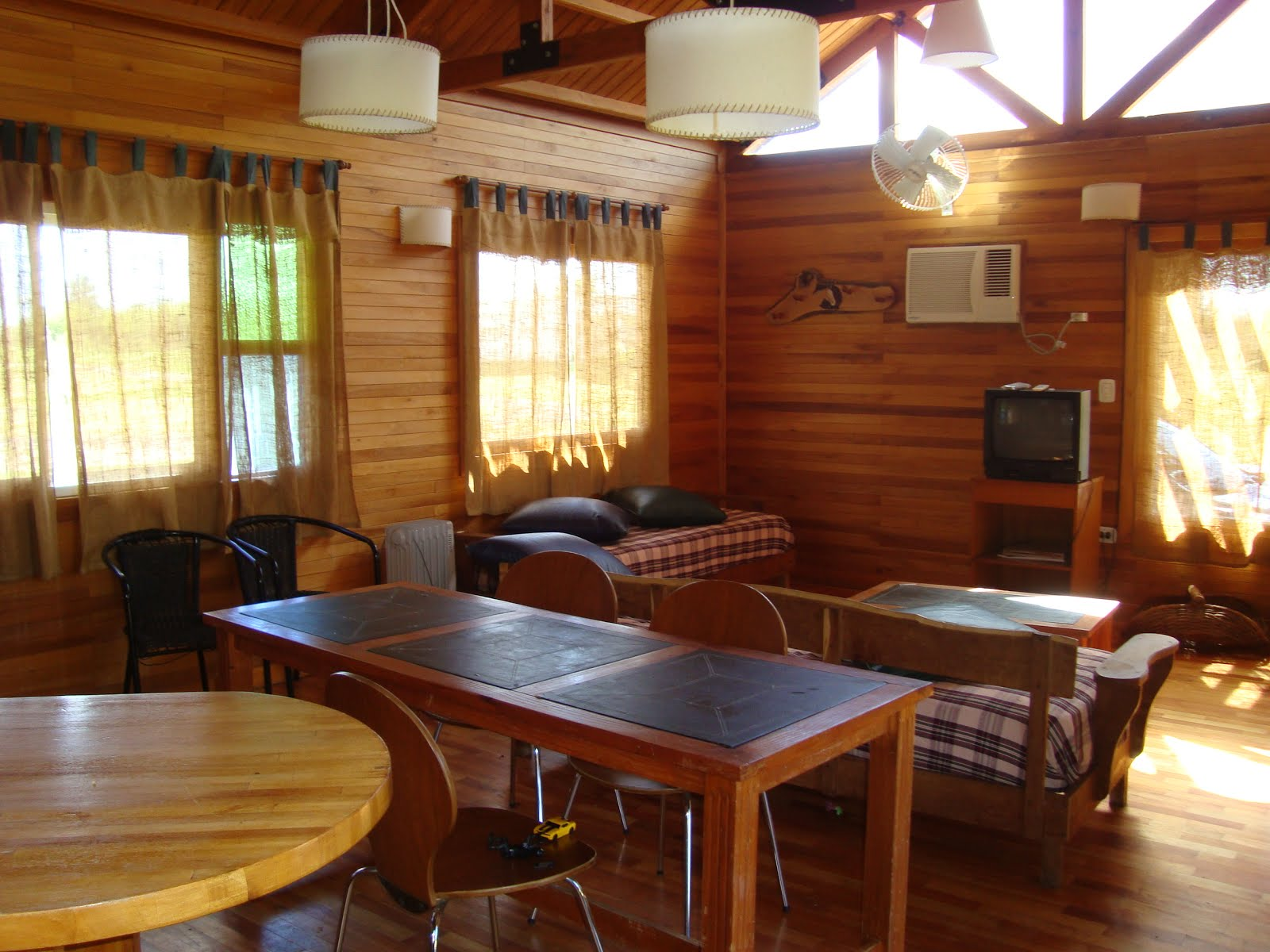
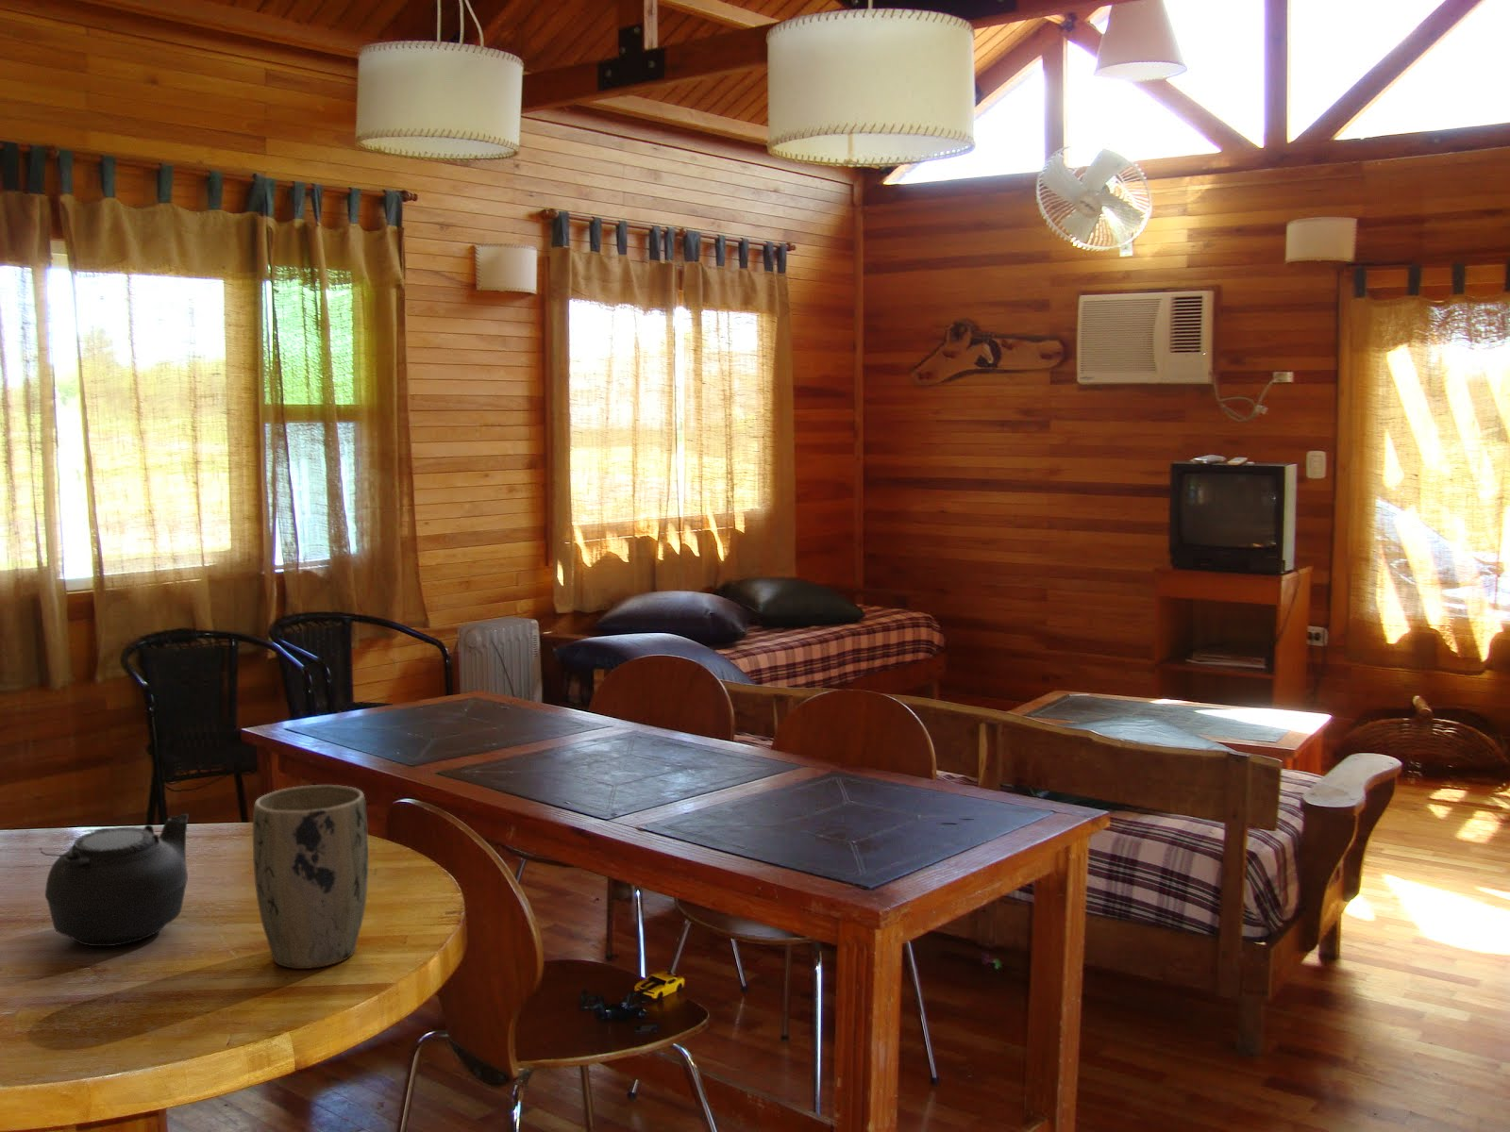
+ teapot [38,813,190,948]
+ plant pot [252,784,370,970]
